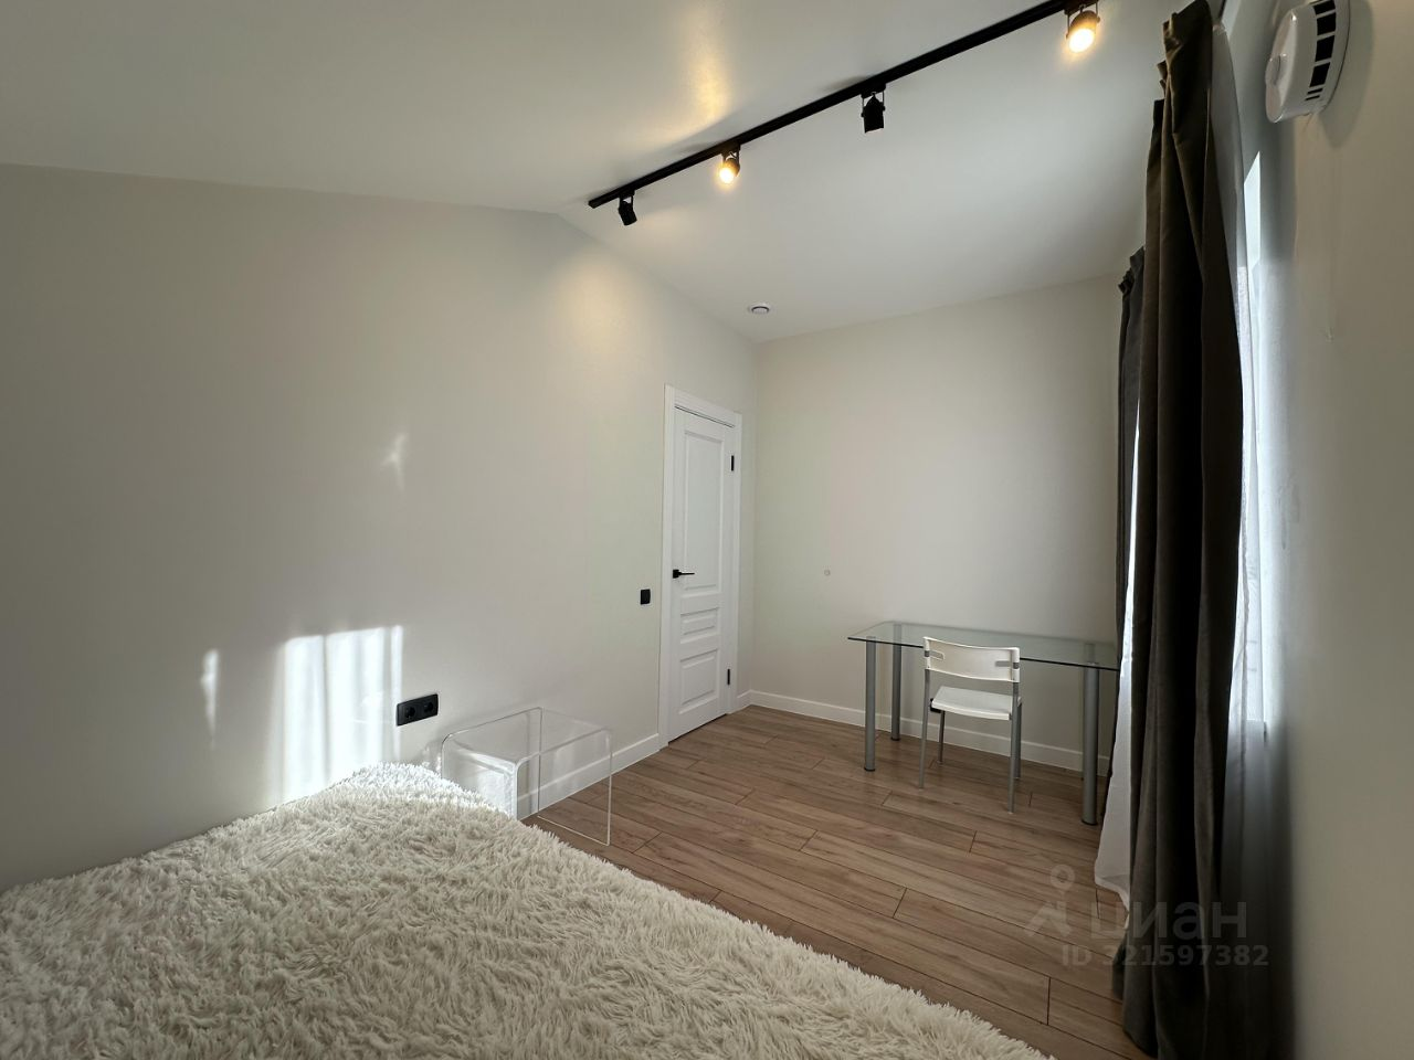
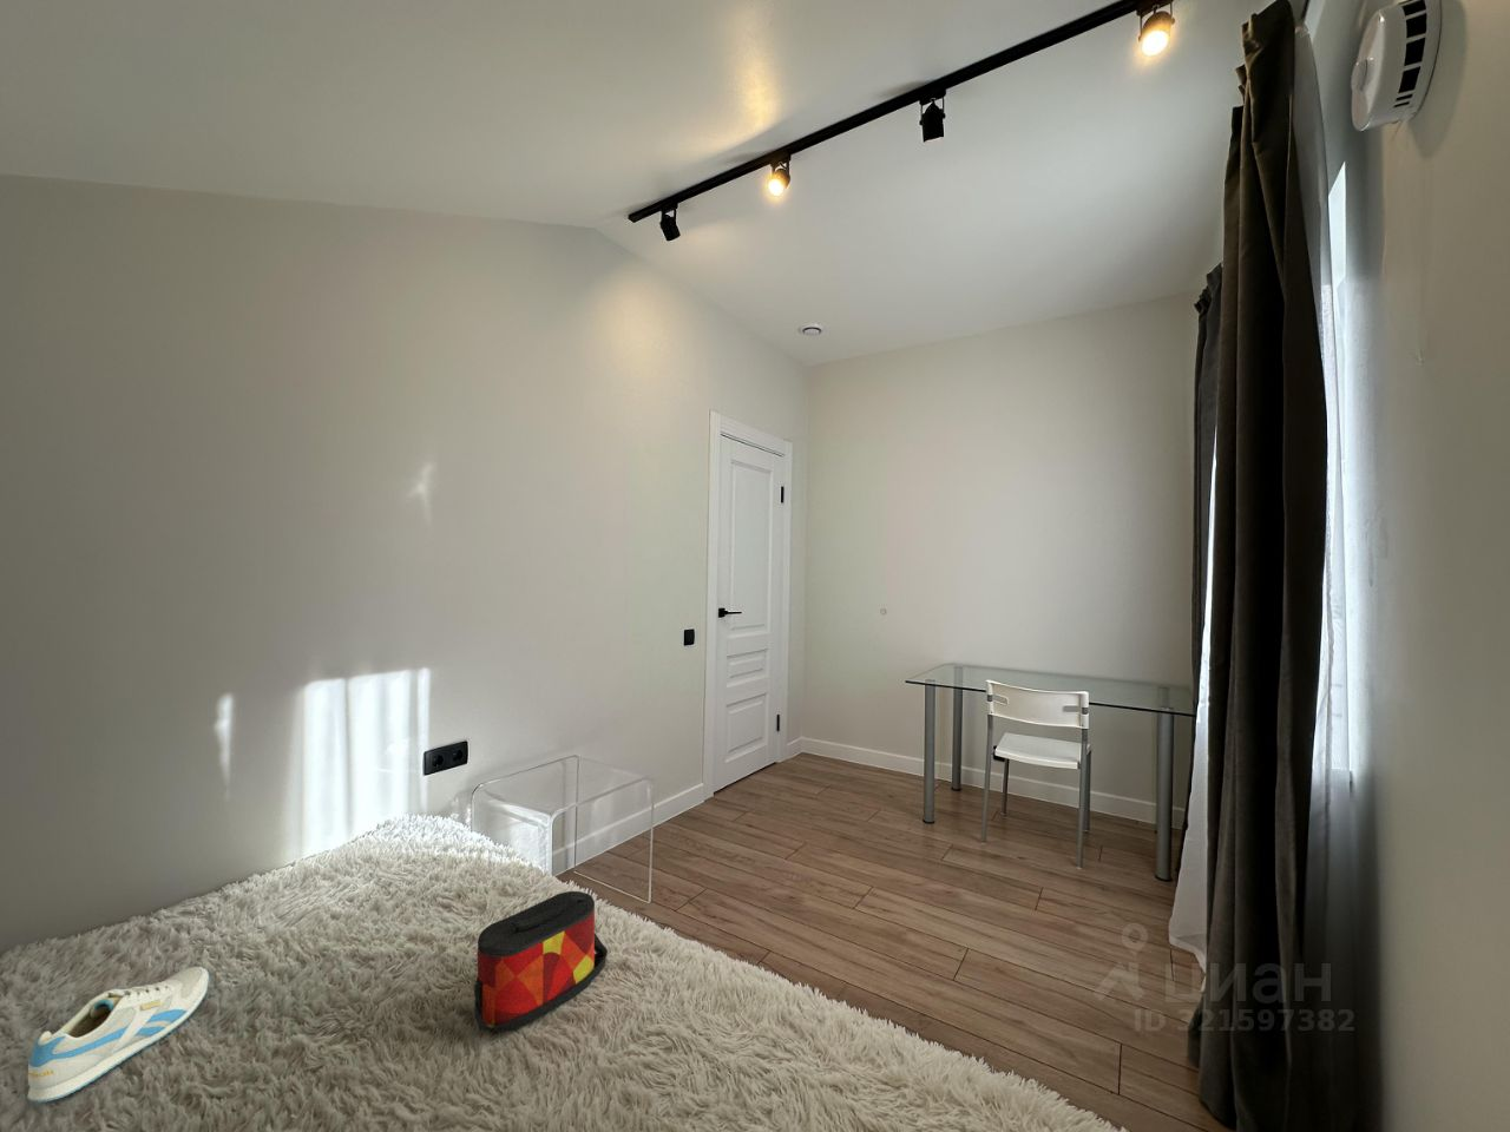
+ sneaker [26,966,212,1103]
+ bag [473,891,609,1032]
